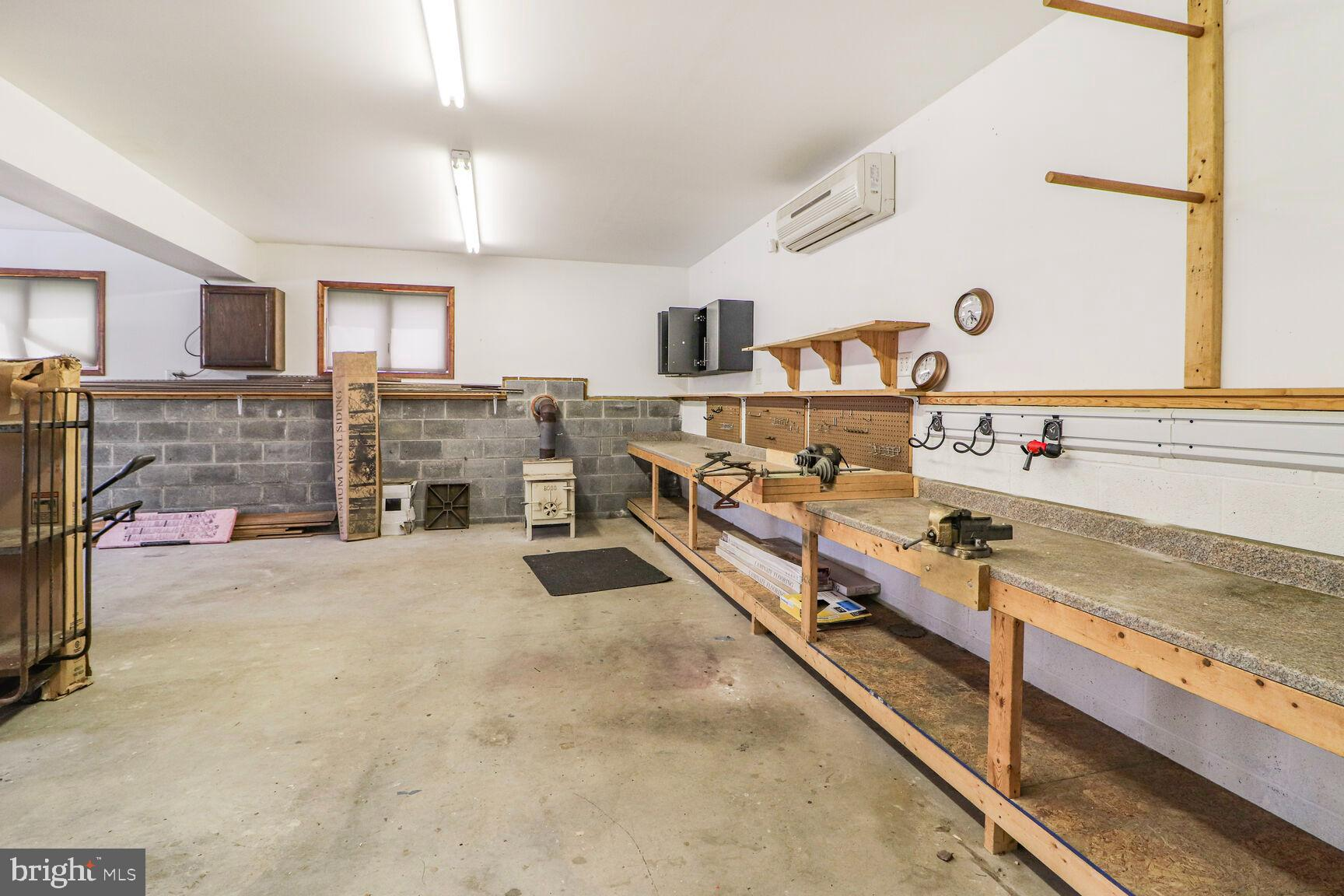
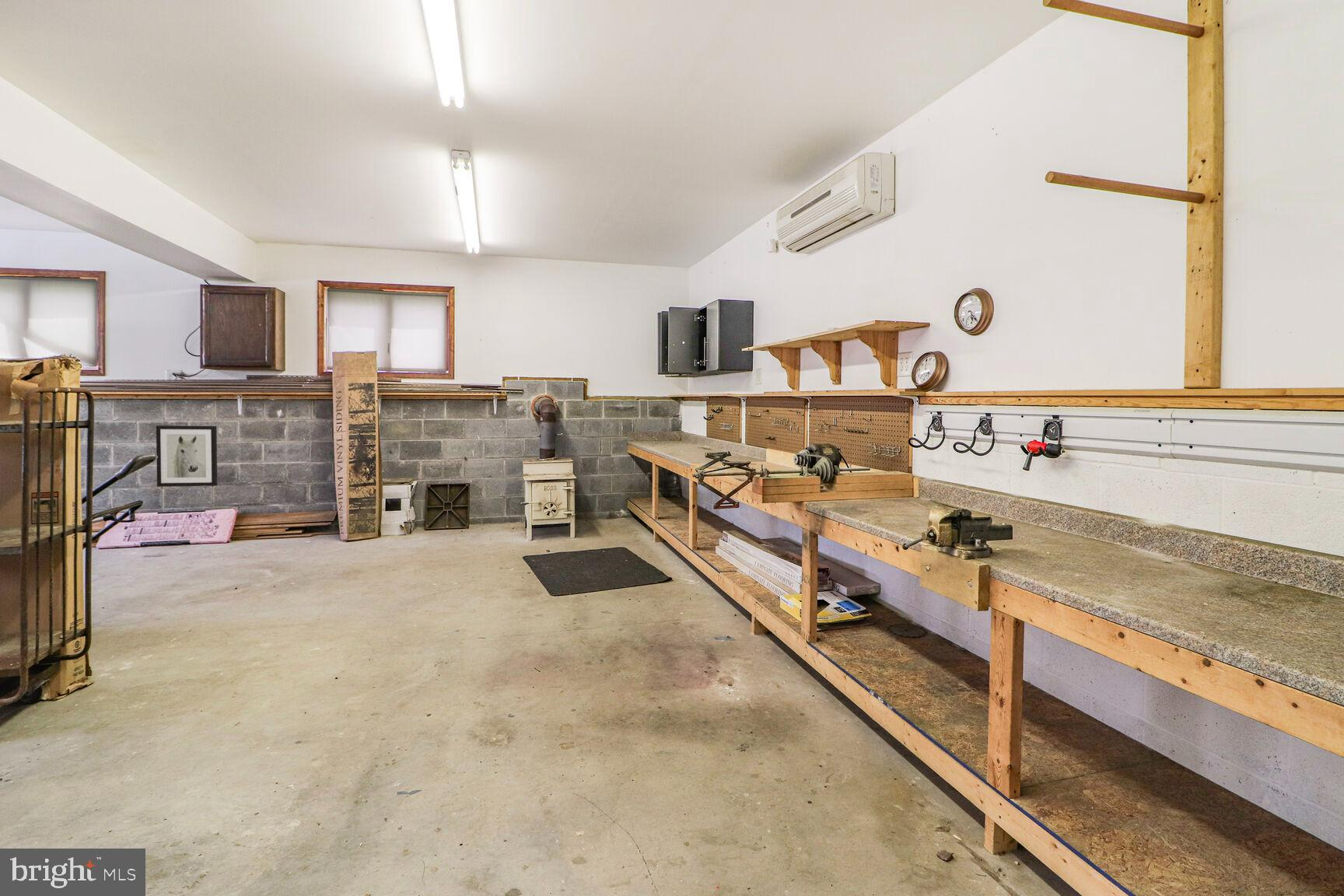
+ wall art [156,425,218,488]
